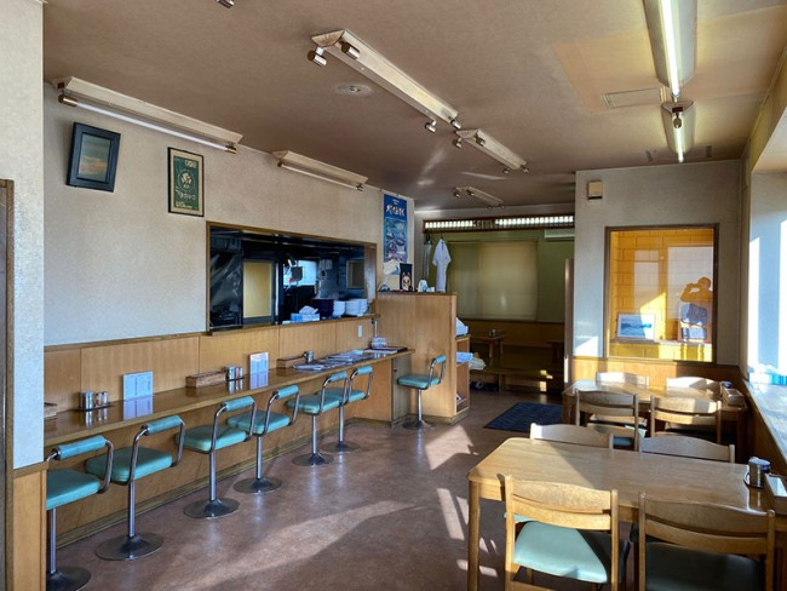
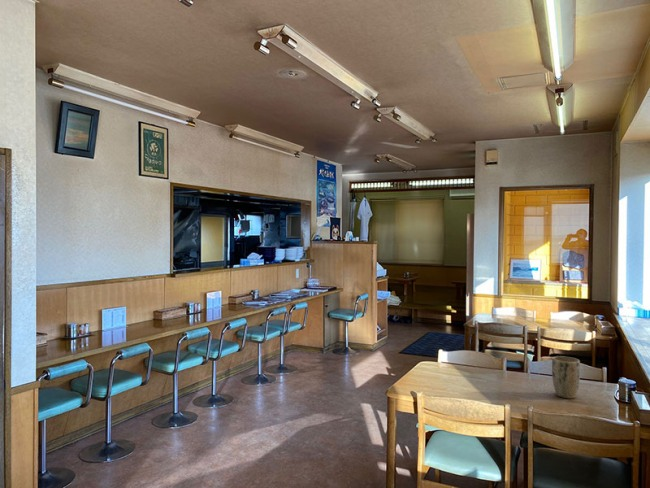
+ plant pot [551,355,581,399]
